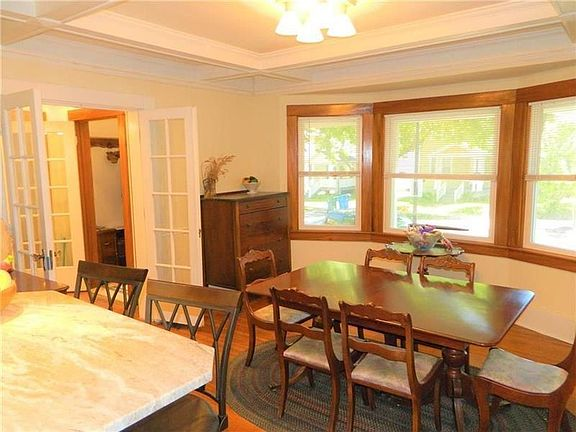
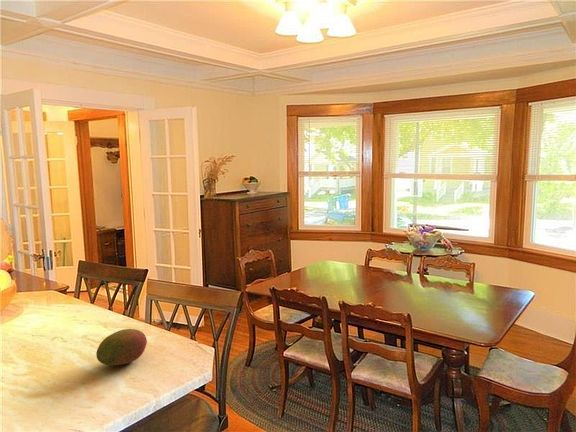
+ fruit [95,328,148,367]
